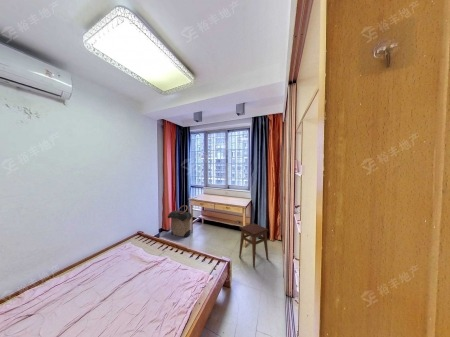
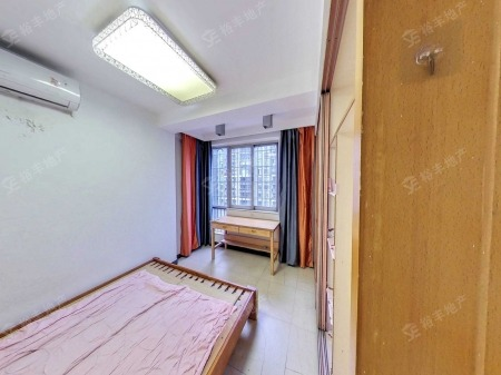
- laundry hamper [167,204,193,238]
- stool [238,222,269,268]
